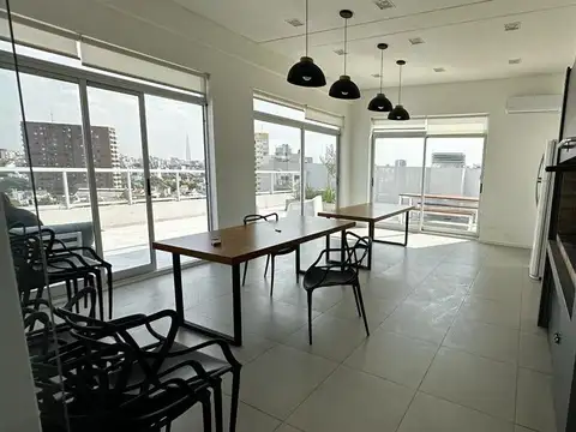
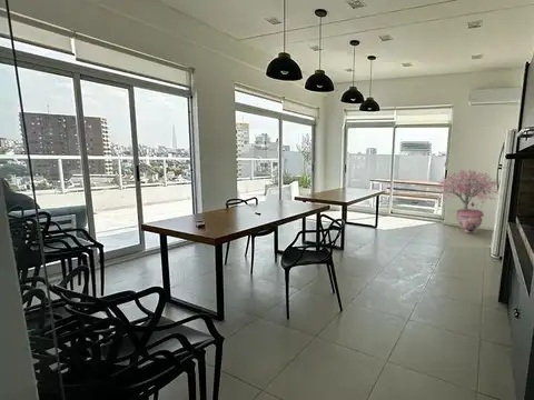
+ potted tree [432,169,500,233]
